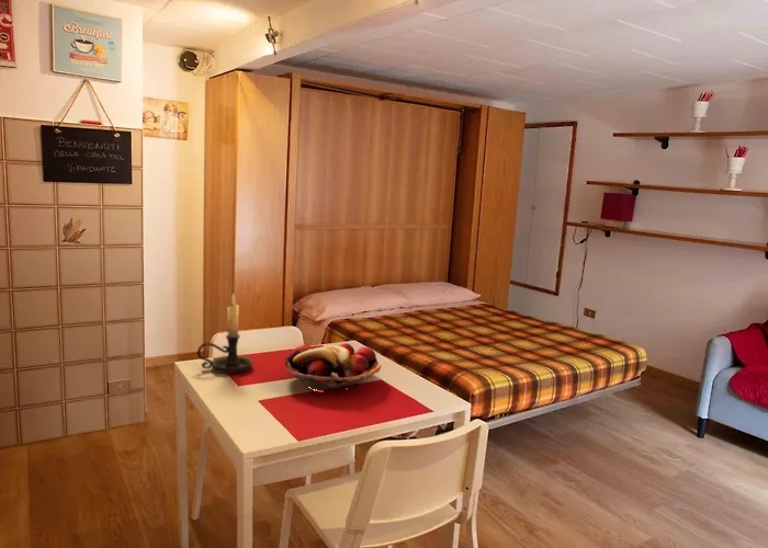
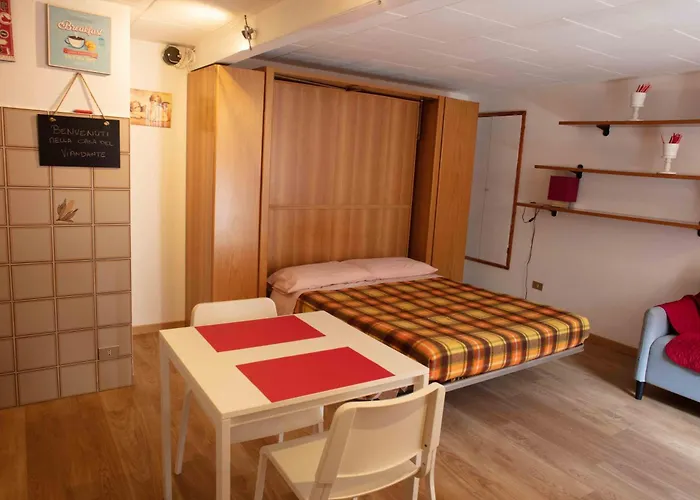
- fruit basket [284,342,382,389]
- candle holder [196,294,255,375]
